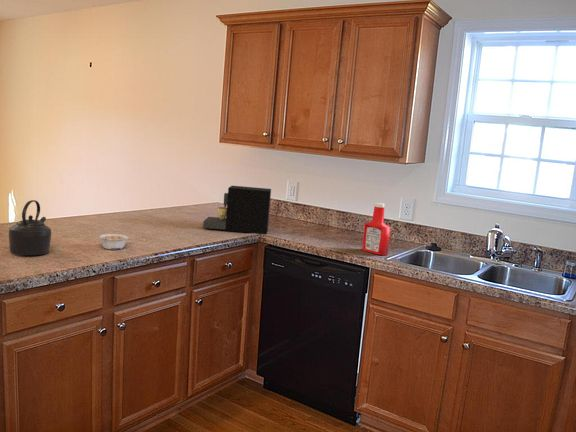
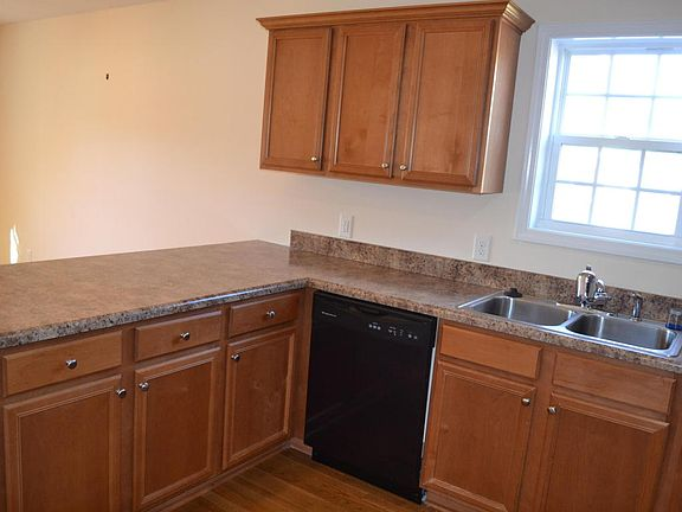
- soap bottle [361,202,392,256]
- legume [98,233,130,251]
- kettle [8,199,52,256]
- coffee maker [202,185,272,235]
